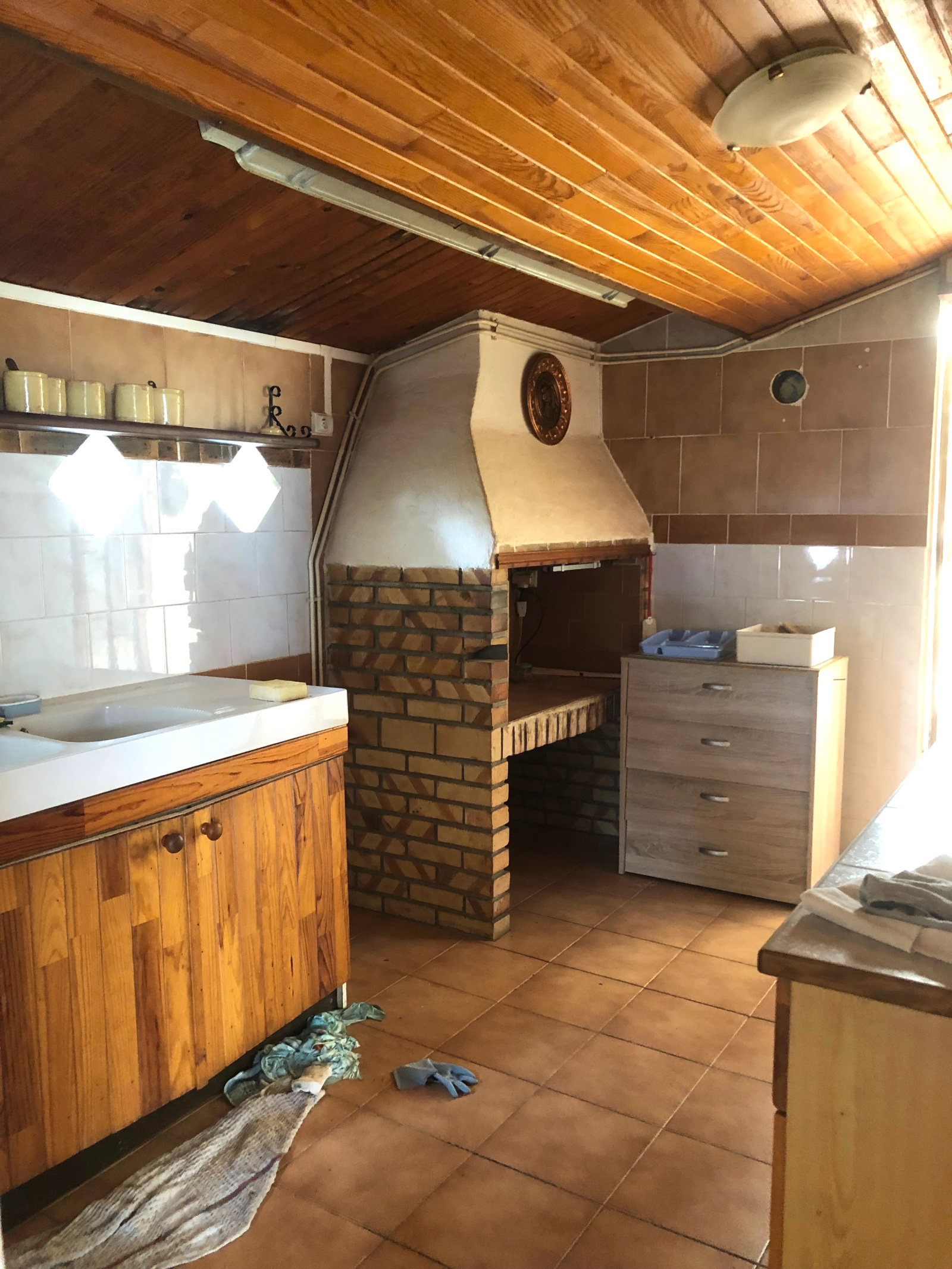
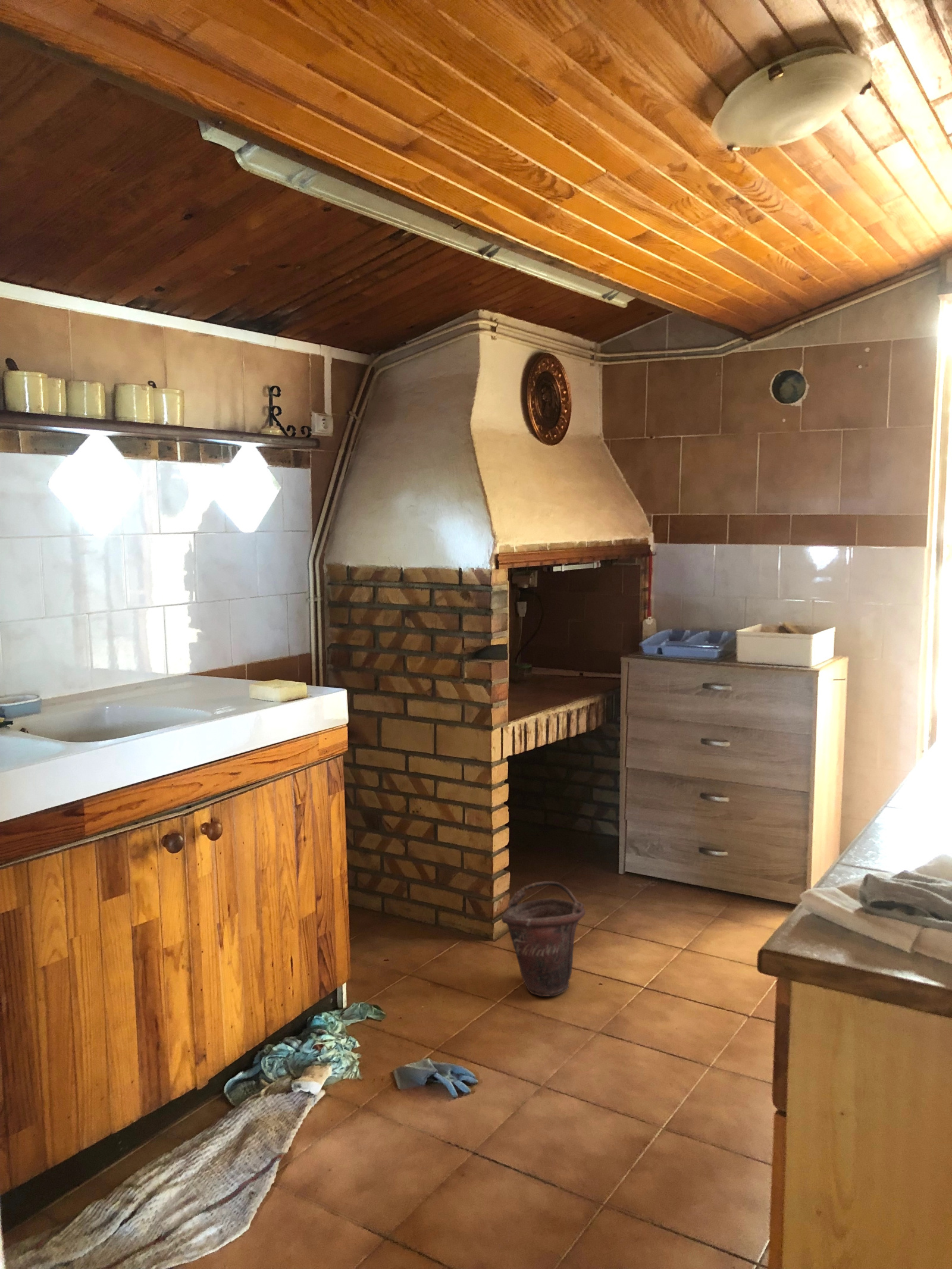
+ bucket [500,881,586,997]
